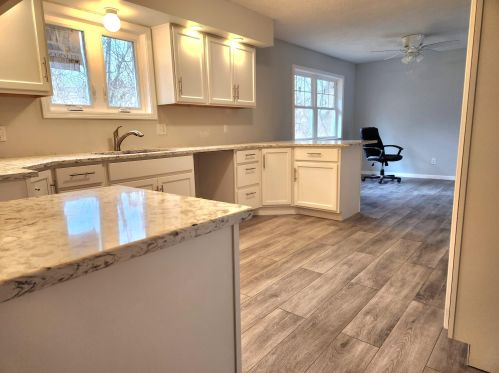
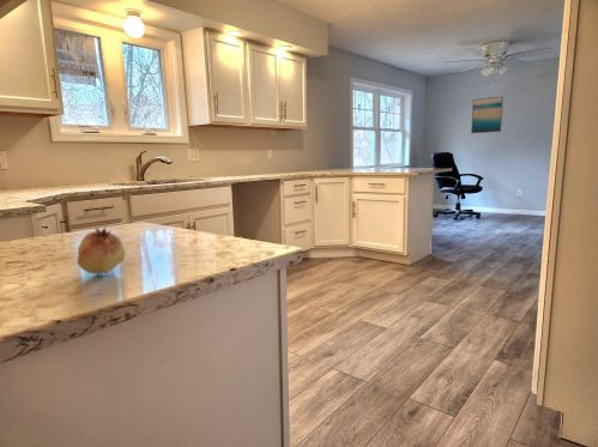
+ fruit [77,226,127,276]
+ wall art [470,95,505,134]
